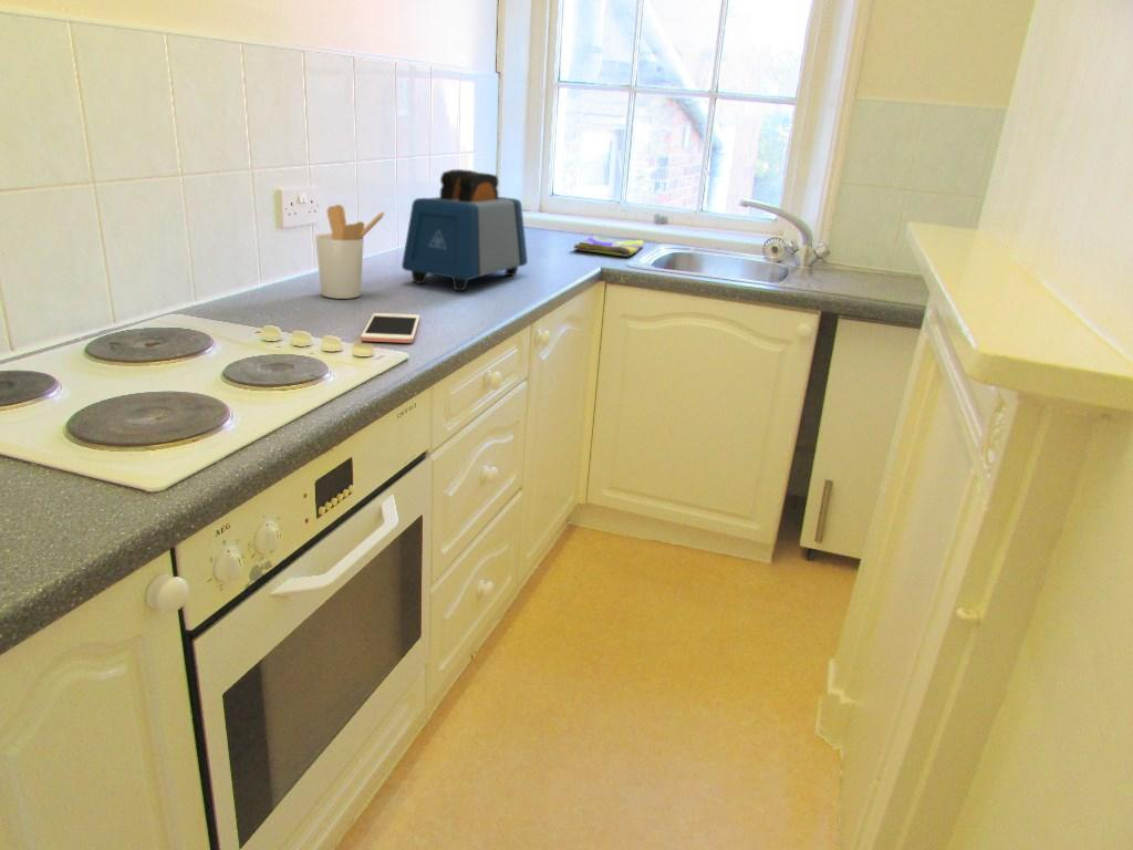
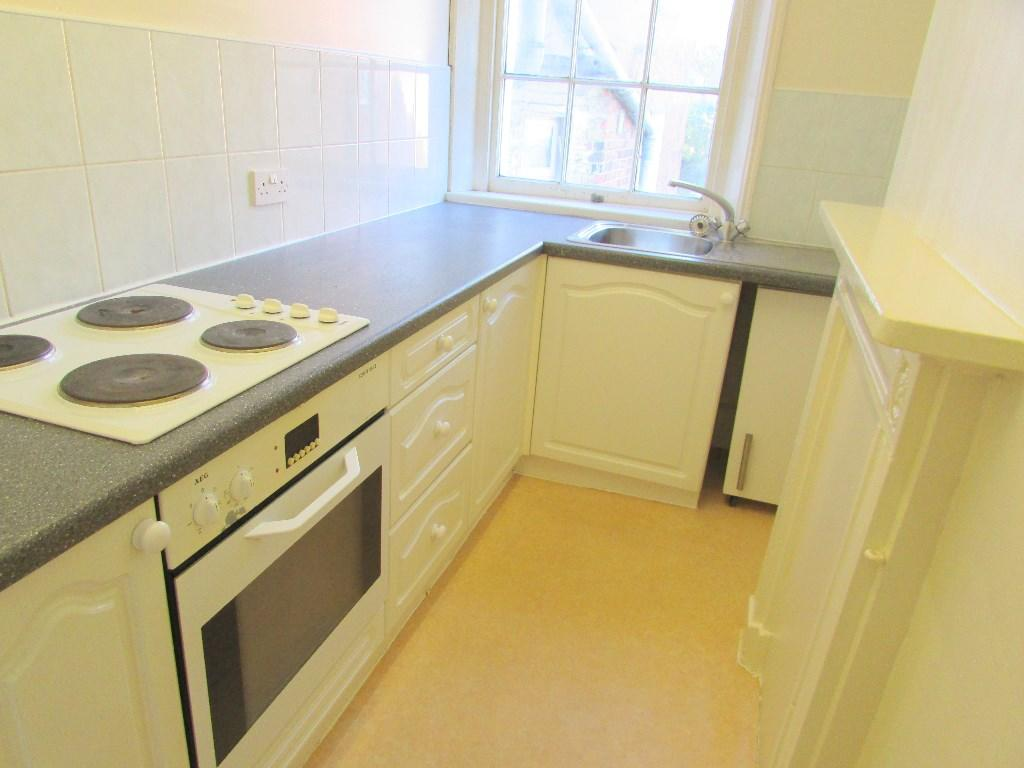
- toaster [401,168,529,292]
- dish towel [572,235,645,258]
- cell phone [360,312,422,344]
- utensil holder [314,204,385,300]
